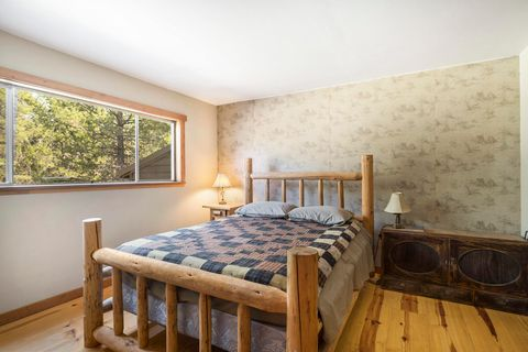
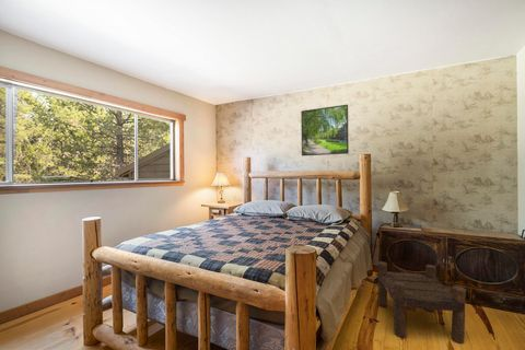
+ stool [377,260,467,346]
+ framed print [300,103,350,158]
